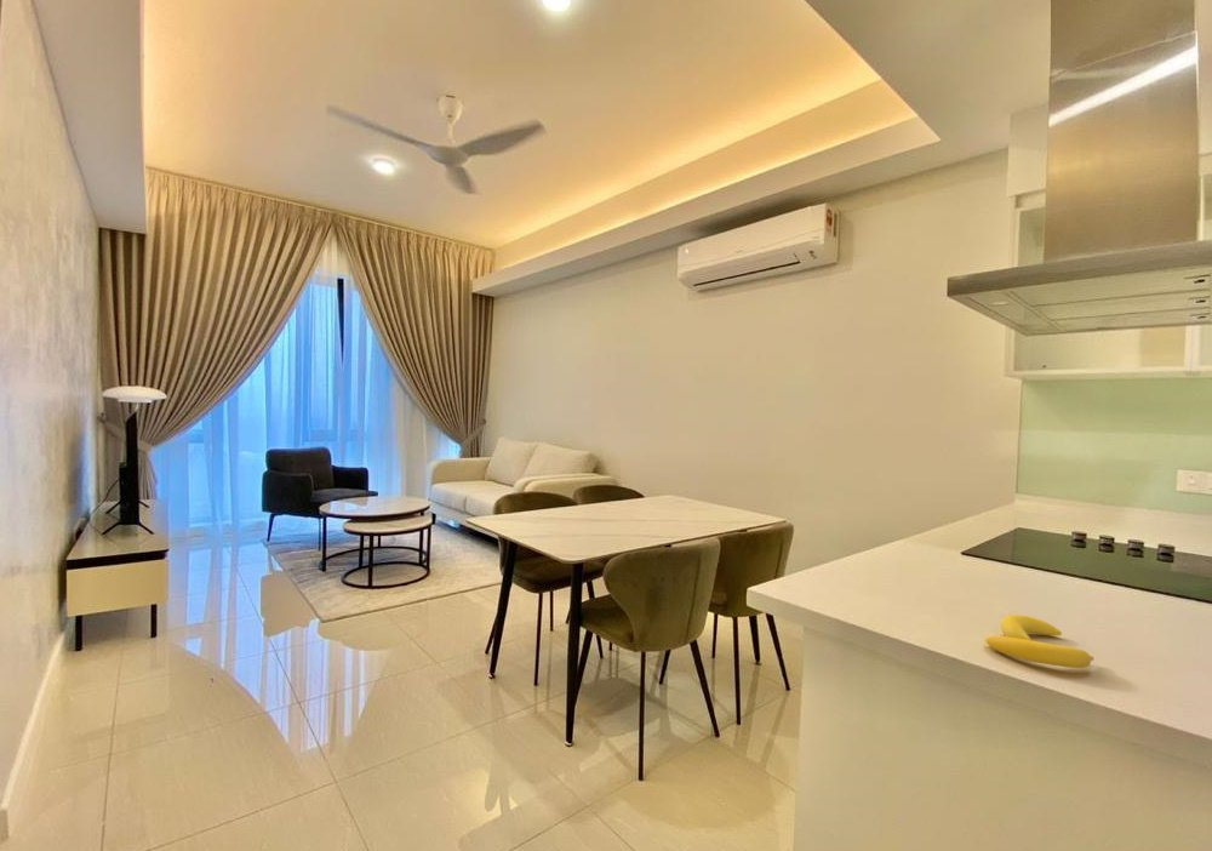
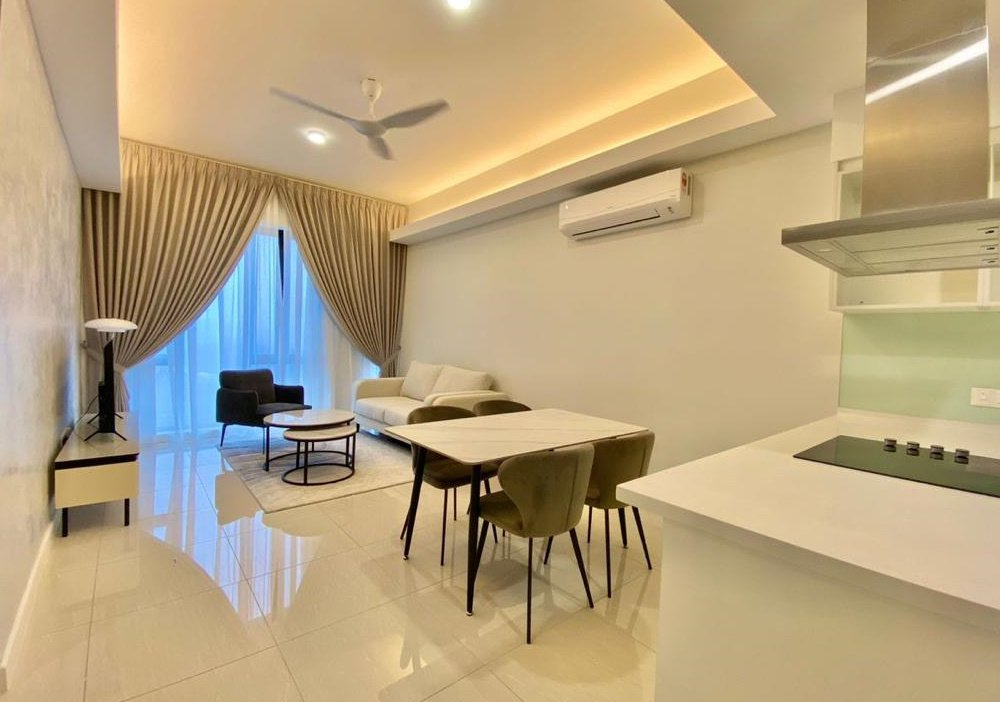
- banana [984,613,1096,669]
